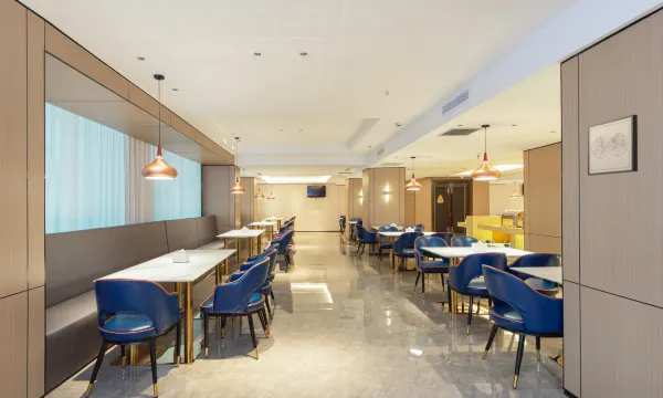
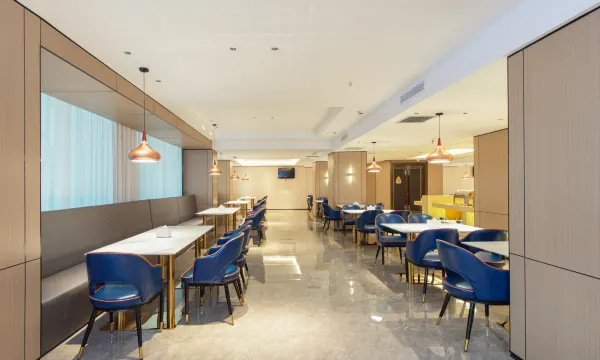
- wall art [587,114,639,177]
